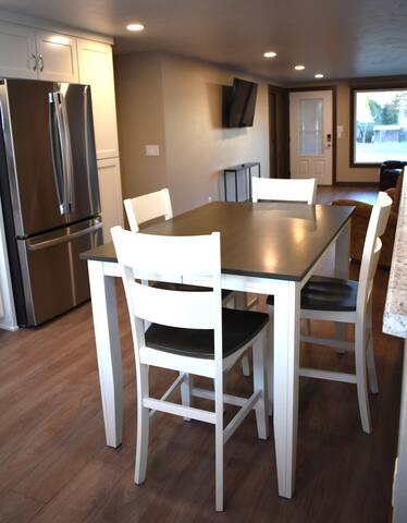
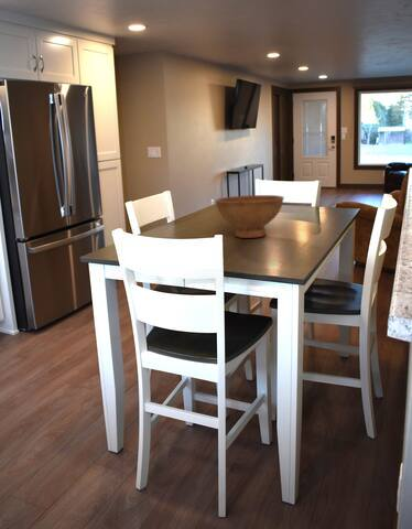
+ bowl [214,194,285,239]
